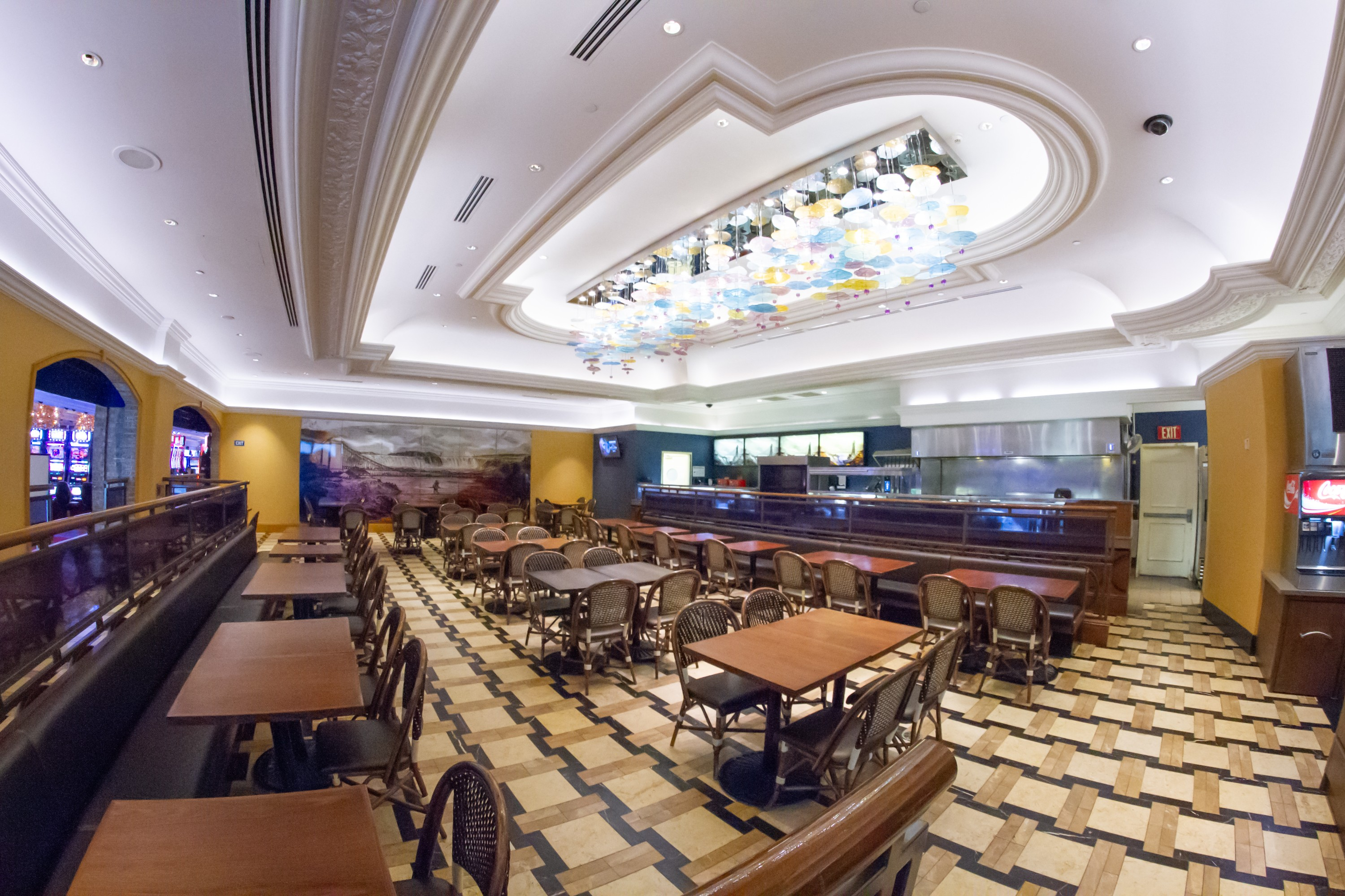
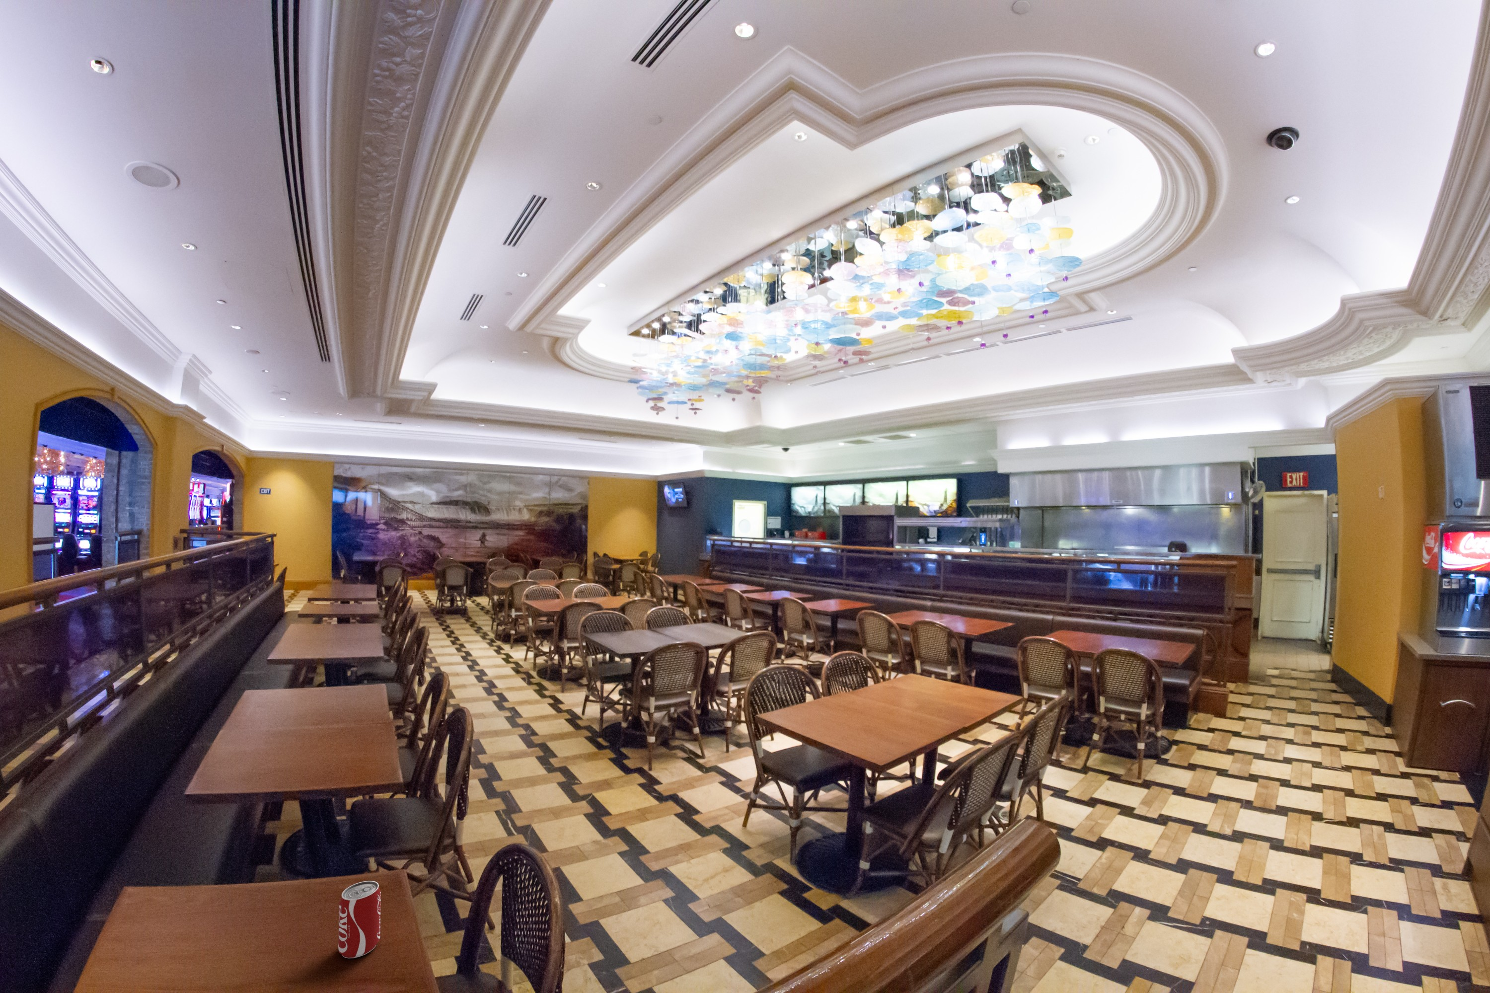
+ soda can [338,880,381,959]
